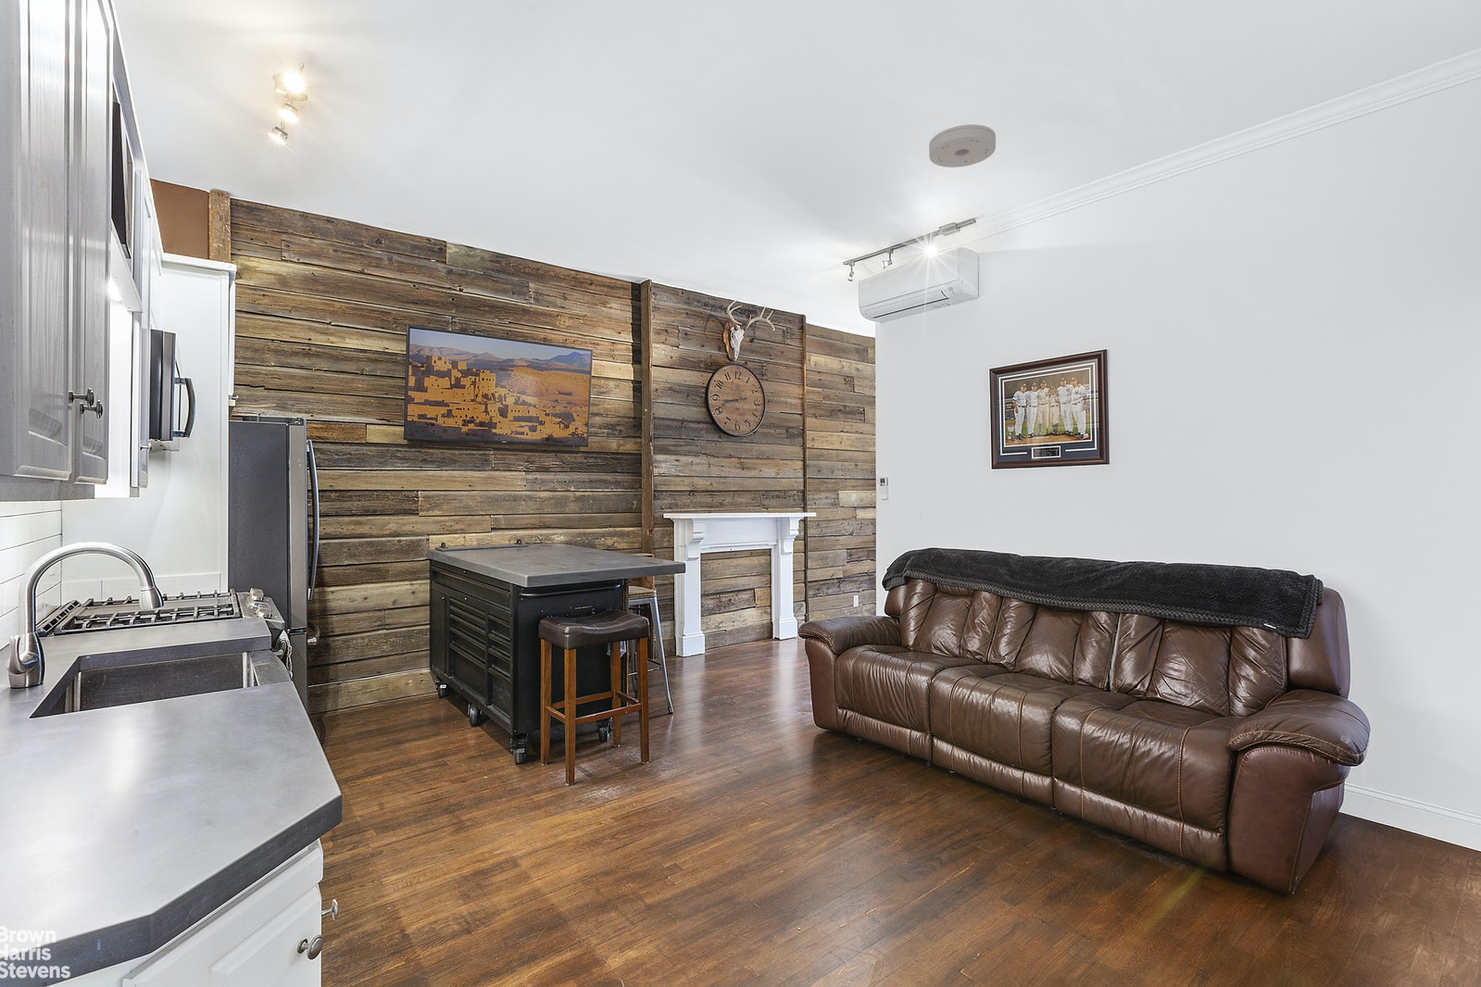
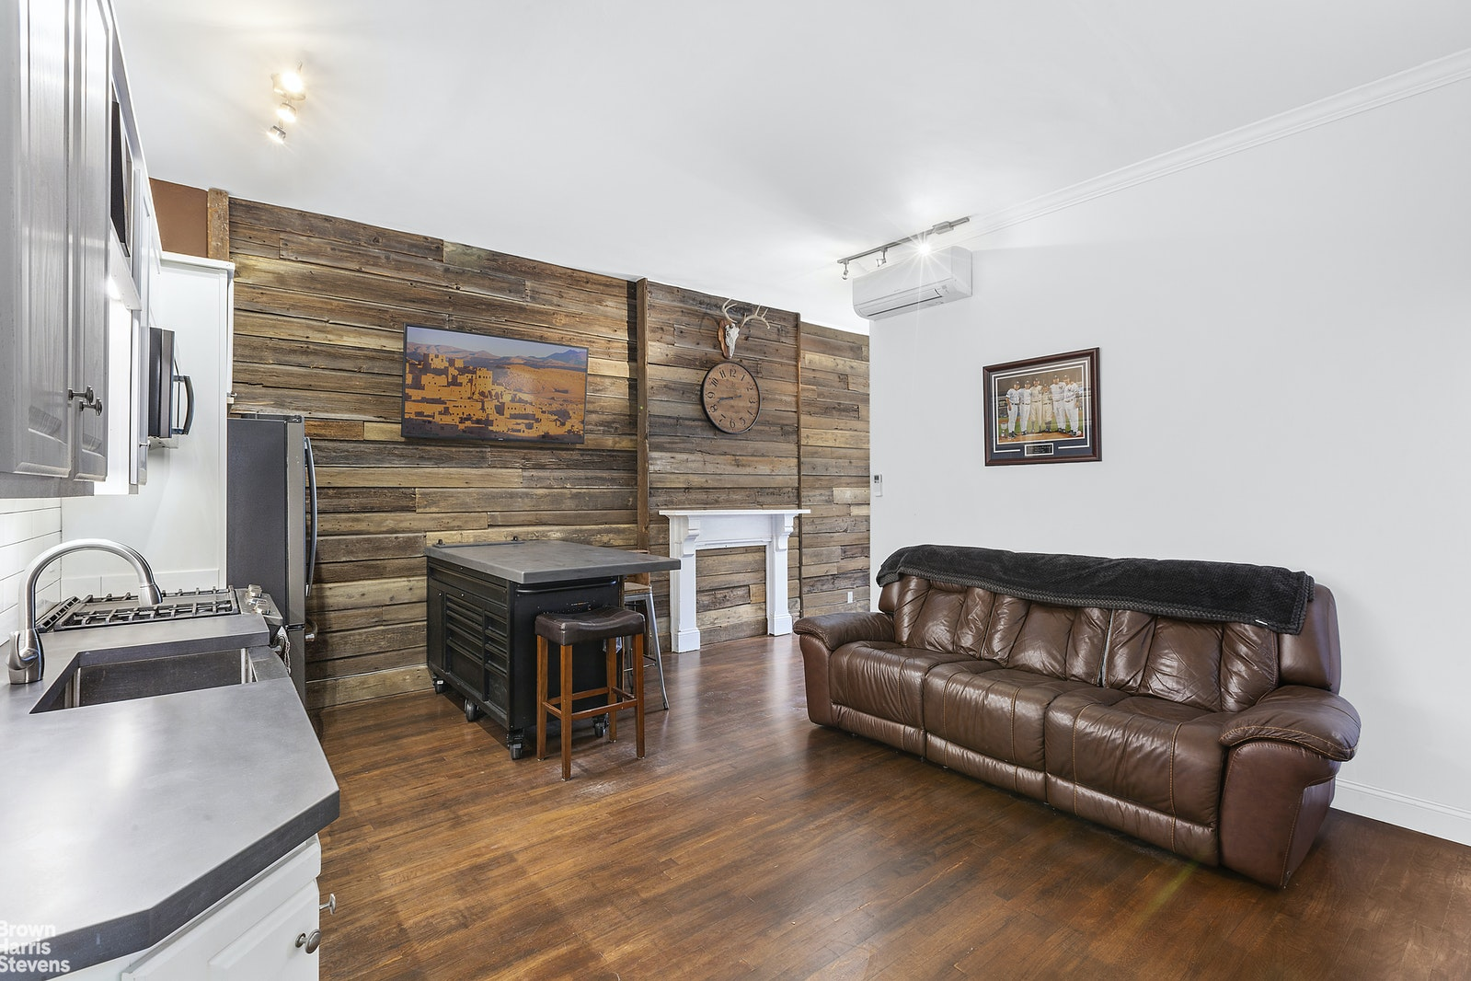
- smoke detector [928,124,996,169]
